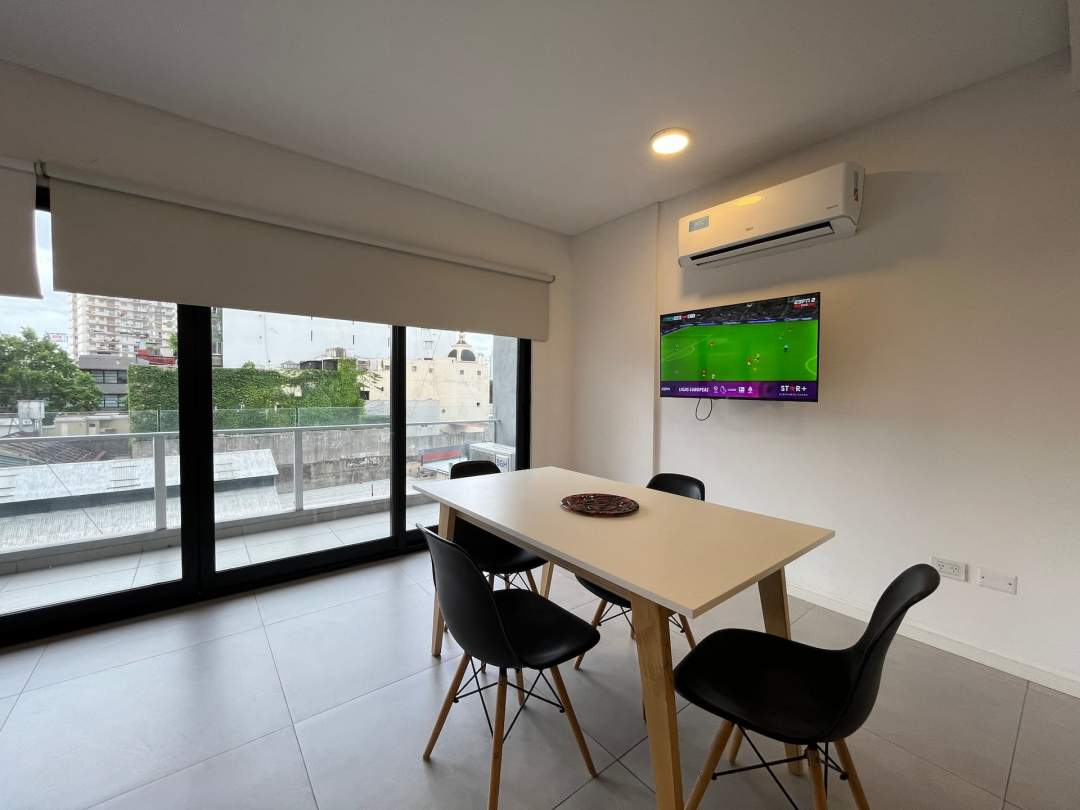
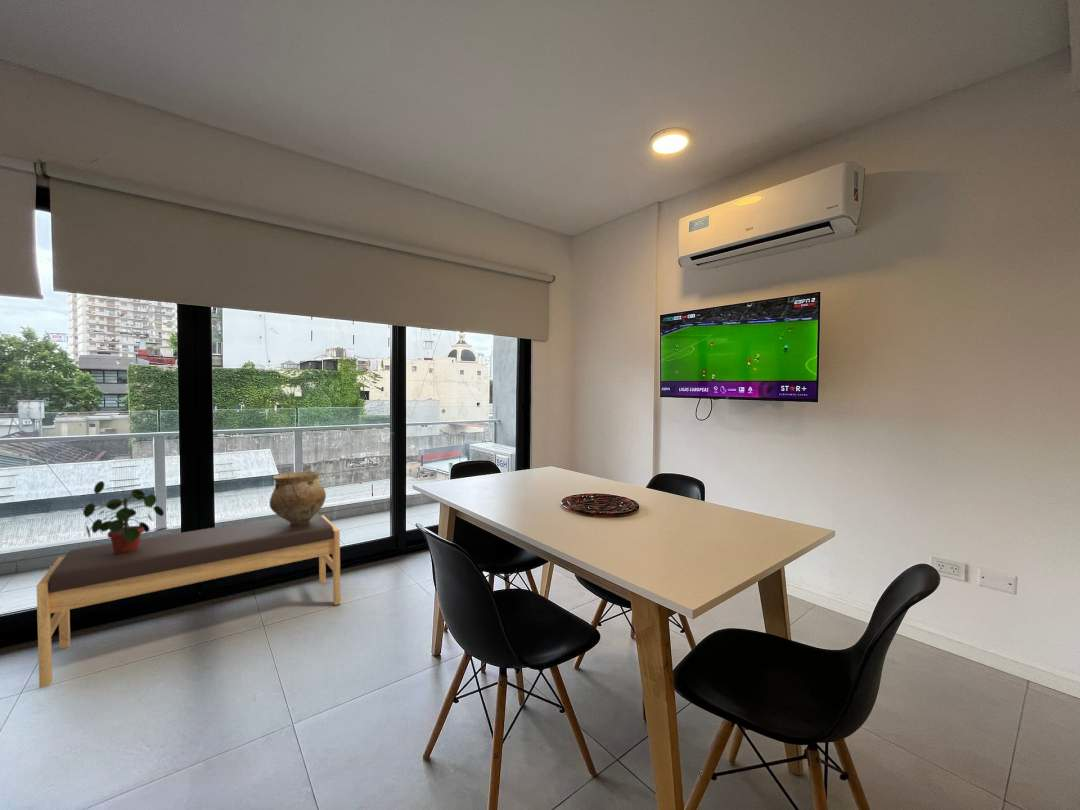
+ bench [36,512,341,689]
+ ceramic pot [269,470,327,525]
+ potted plant [82,480,165,553]
